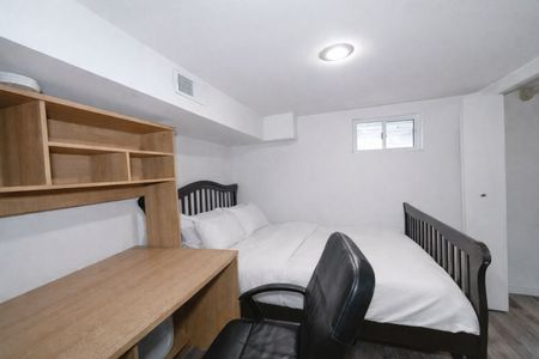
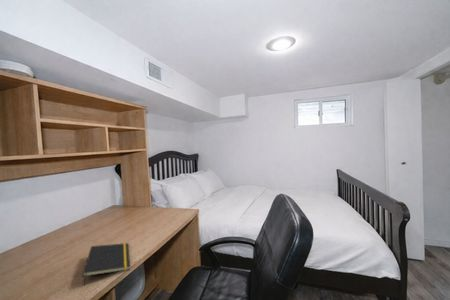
+ notepad [82,242,131,286]
